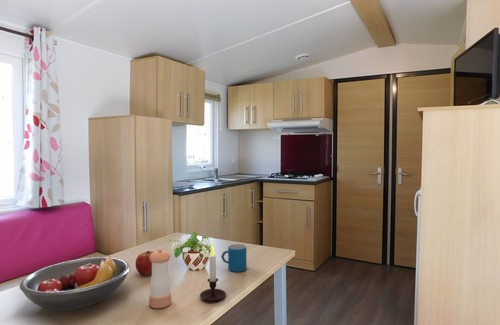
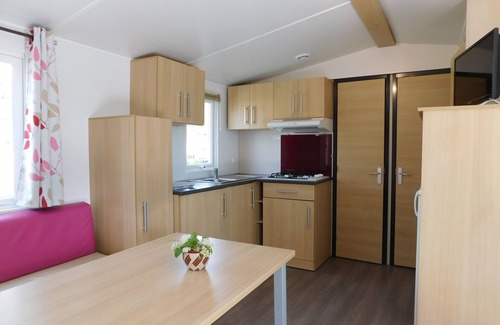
- apple [135,250,154,276]
- fruit bowl [19,254,131,312]
- mug [220,243,247,273]
- pepper shaker [149,248,172,309]
- candle [199,242,227,302]
